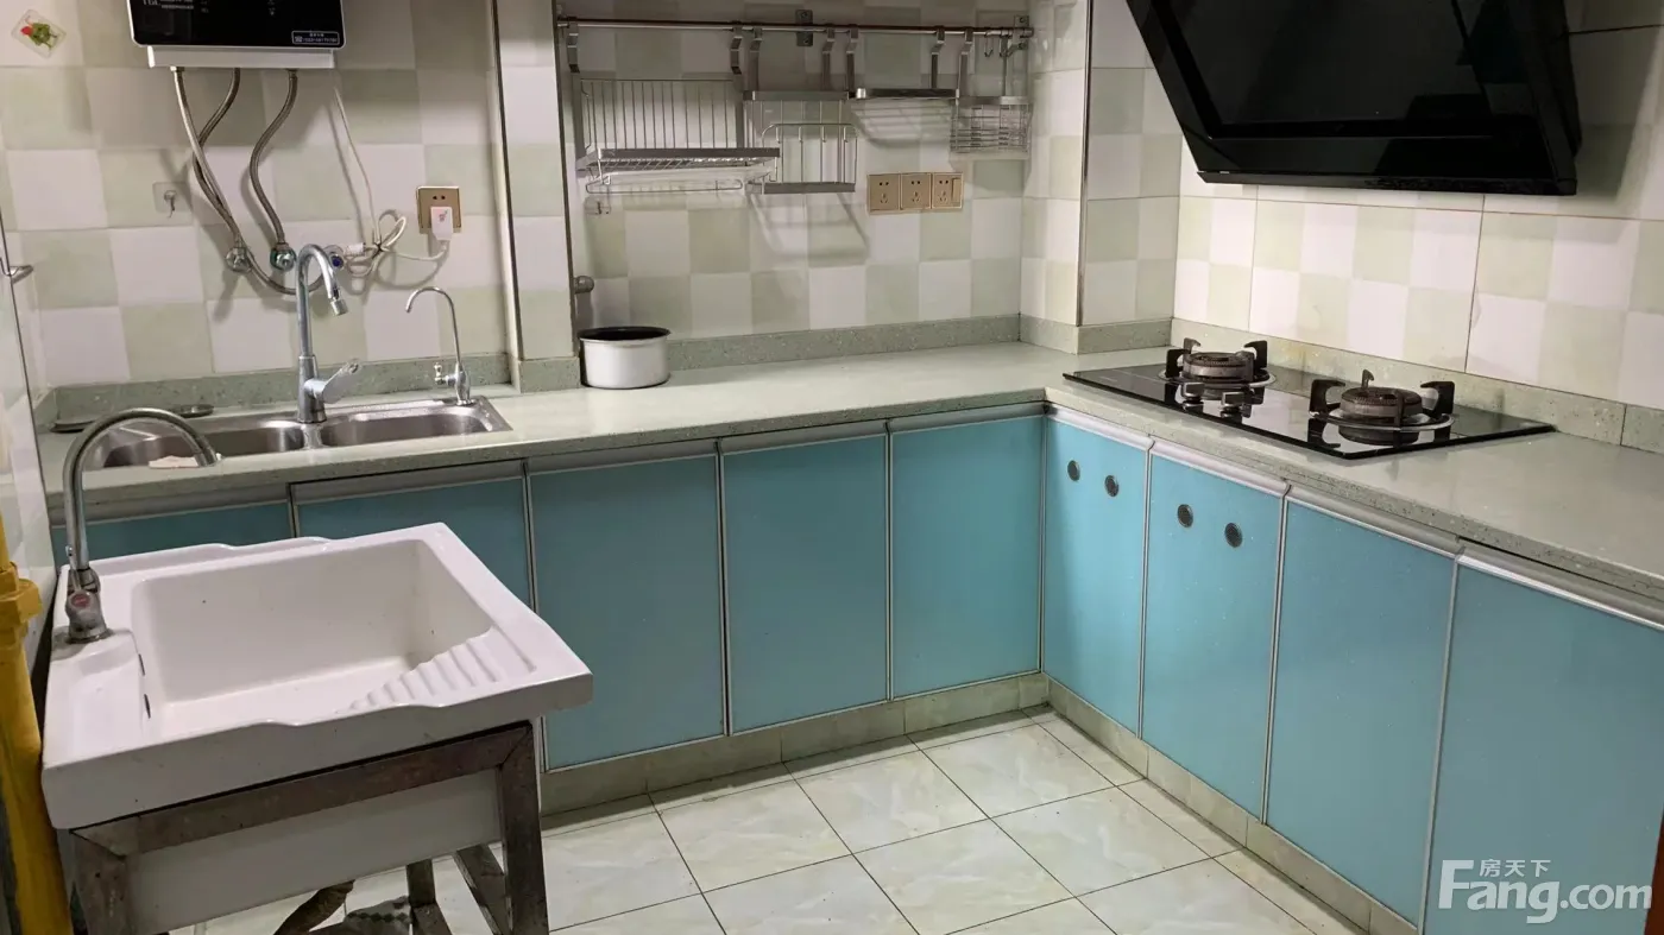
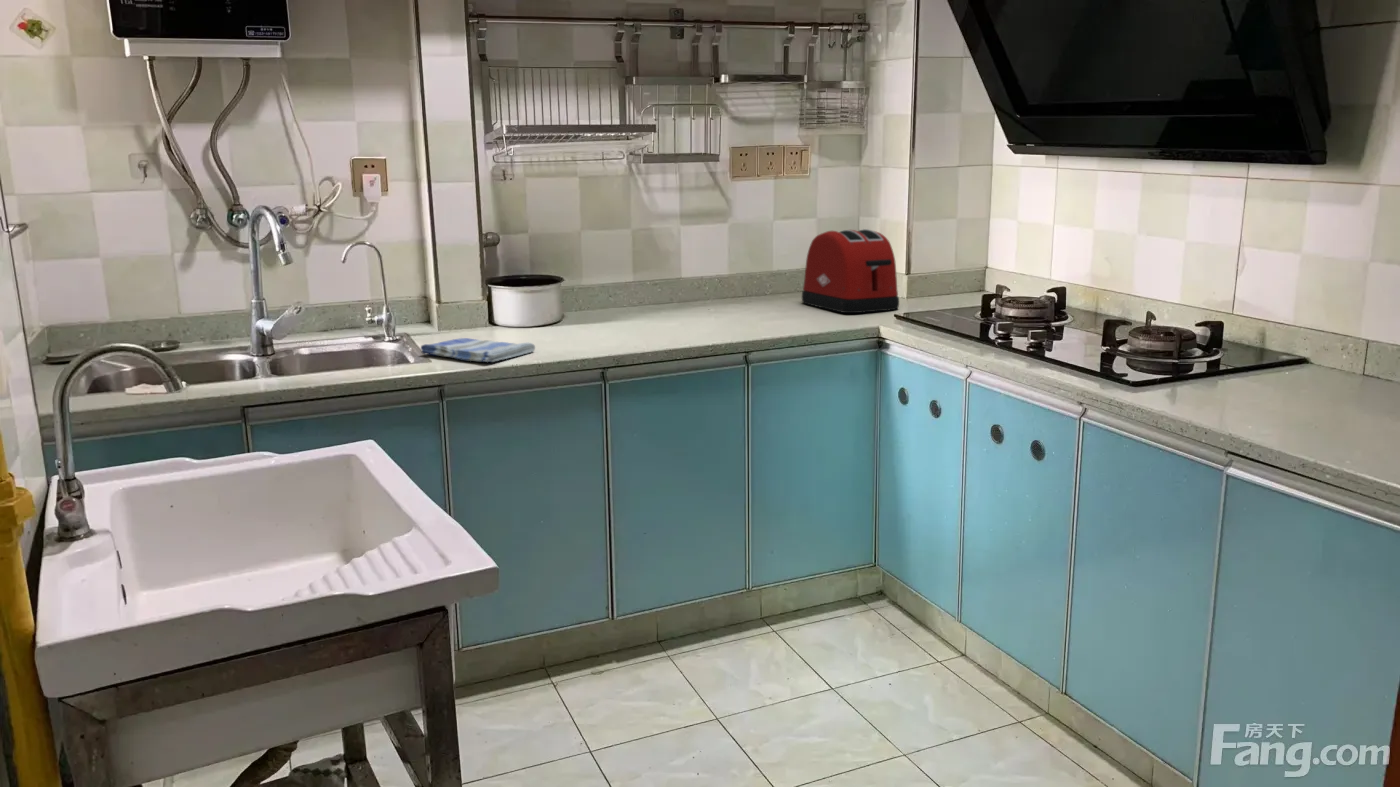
+ dish towel [420,337,536,363]
+ toaster [801,228,900,314]
